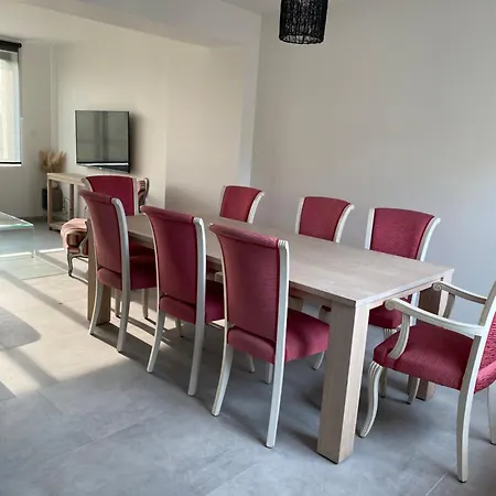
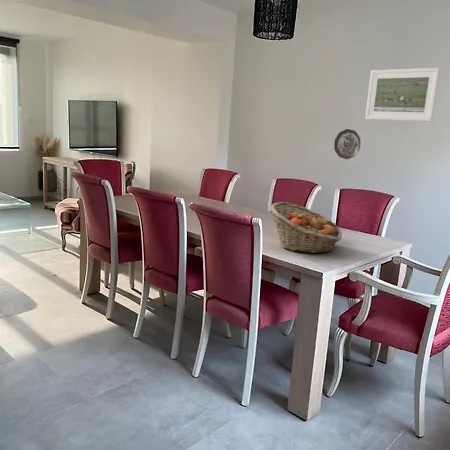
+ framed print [364,67,441,122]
+ fruit basket [269,201,343,254]
+ decorative plate [333,128,361,160]
